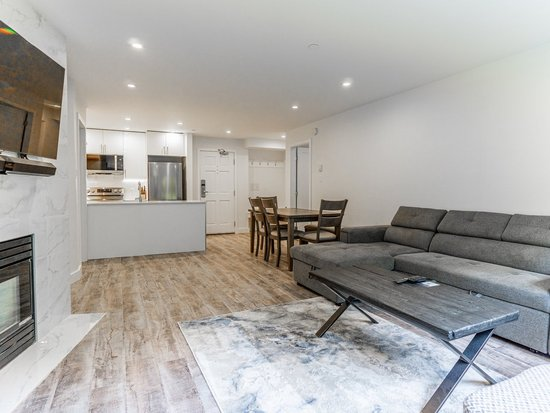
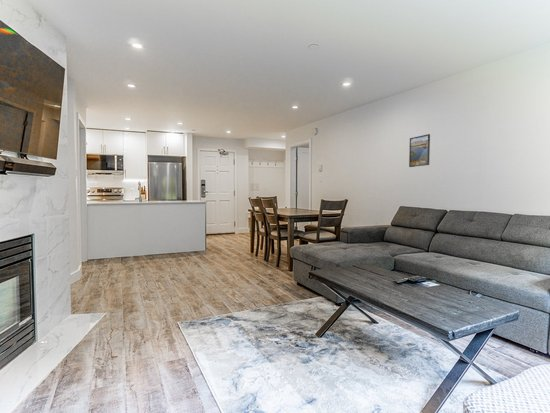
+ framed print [408,133,431,168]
